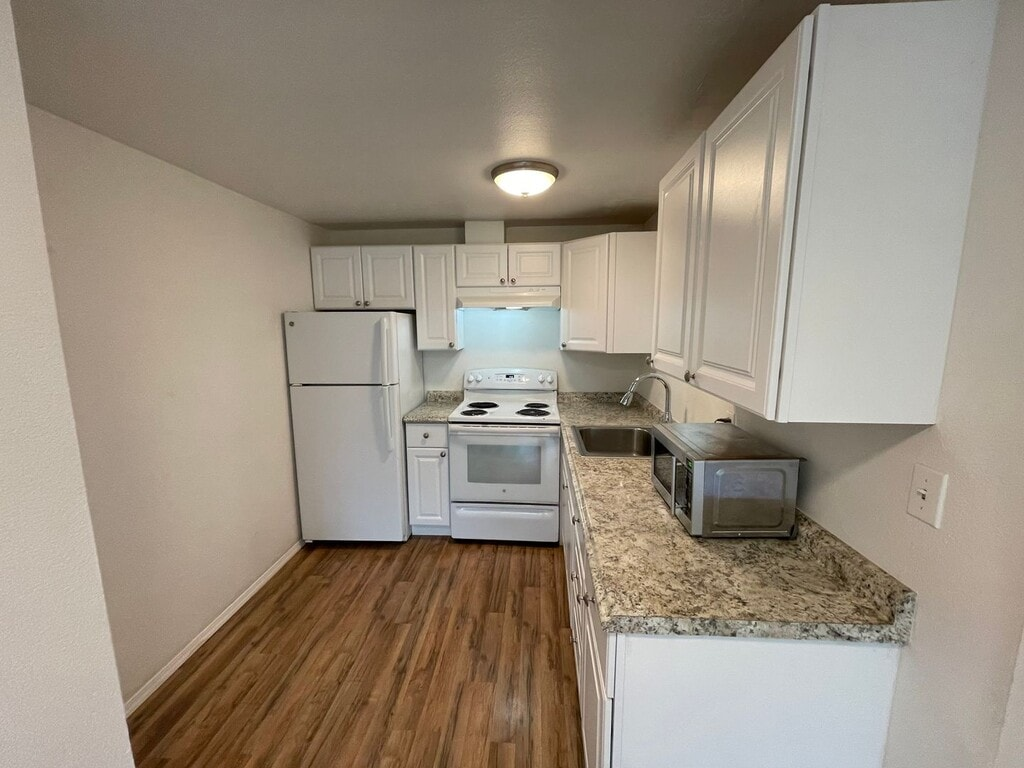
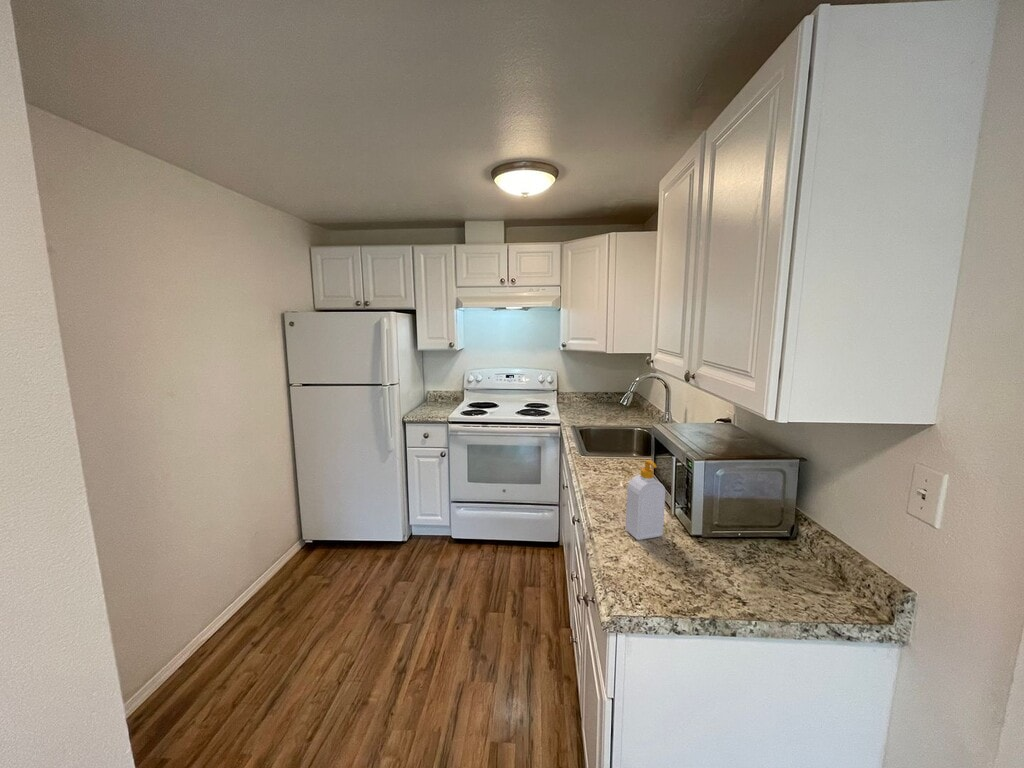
+ soap bottle [625,459,666,541]
